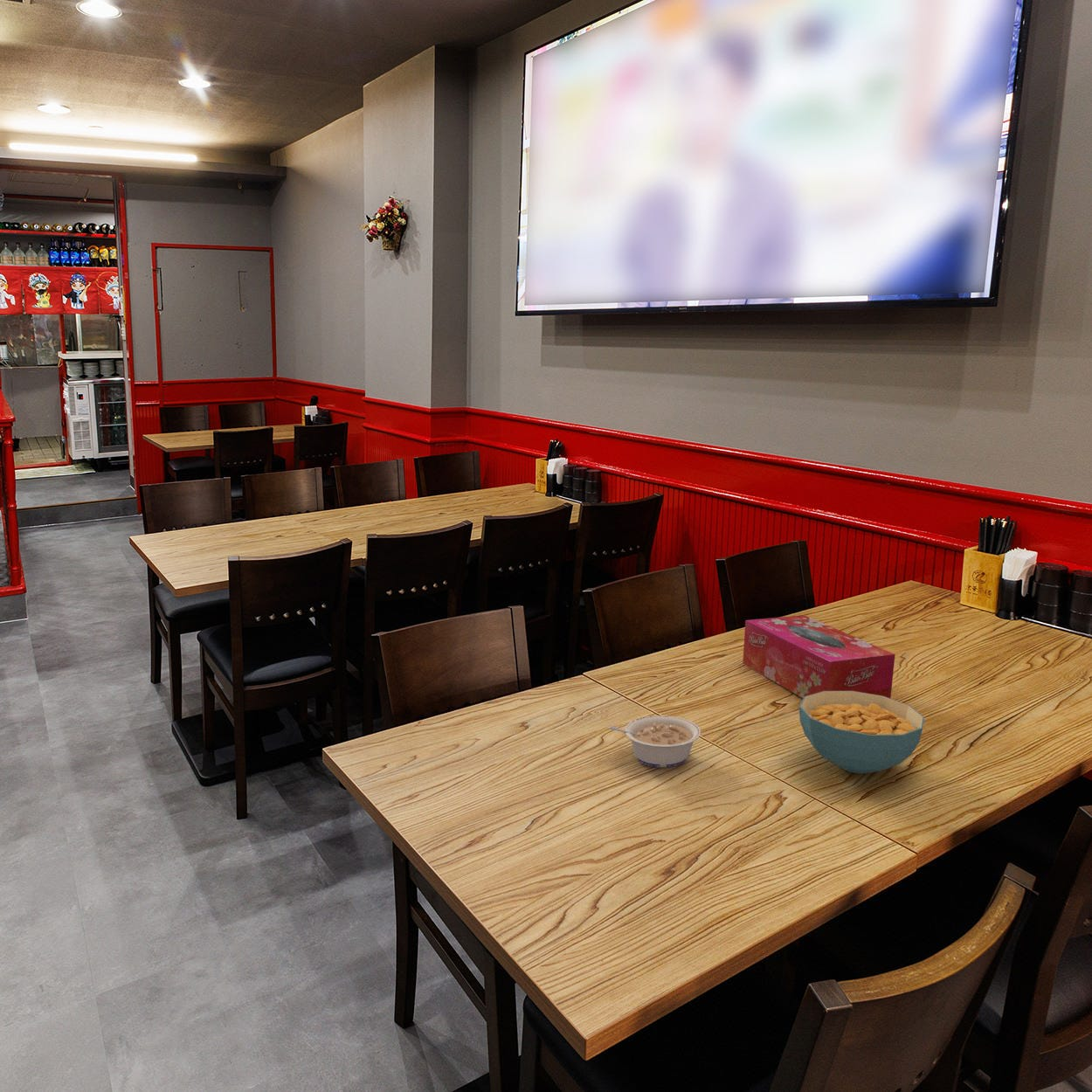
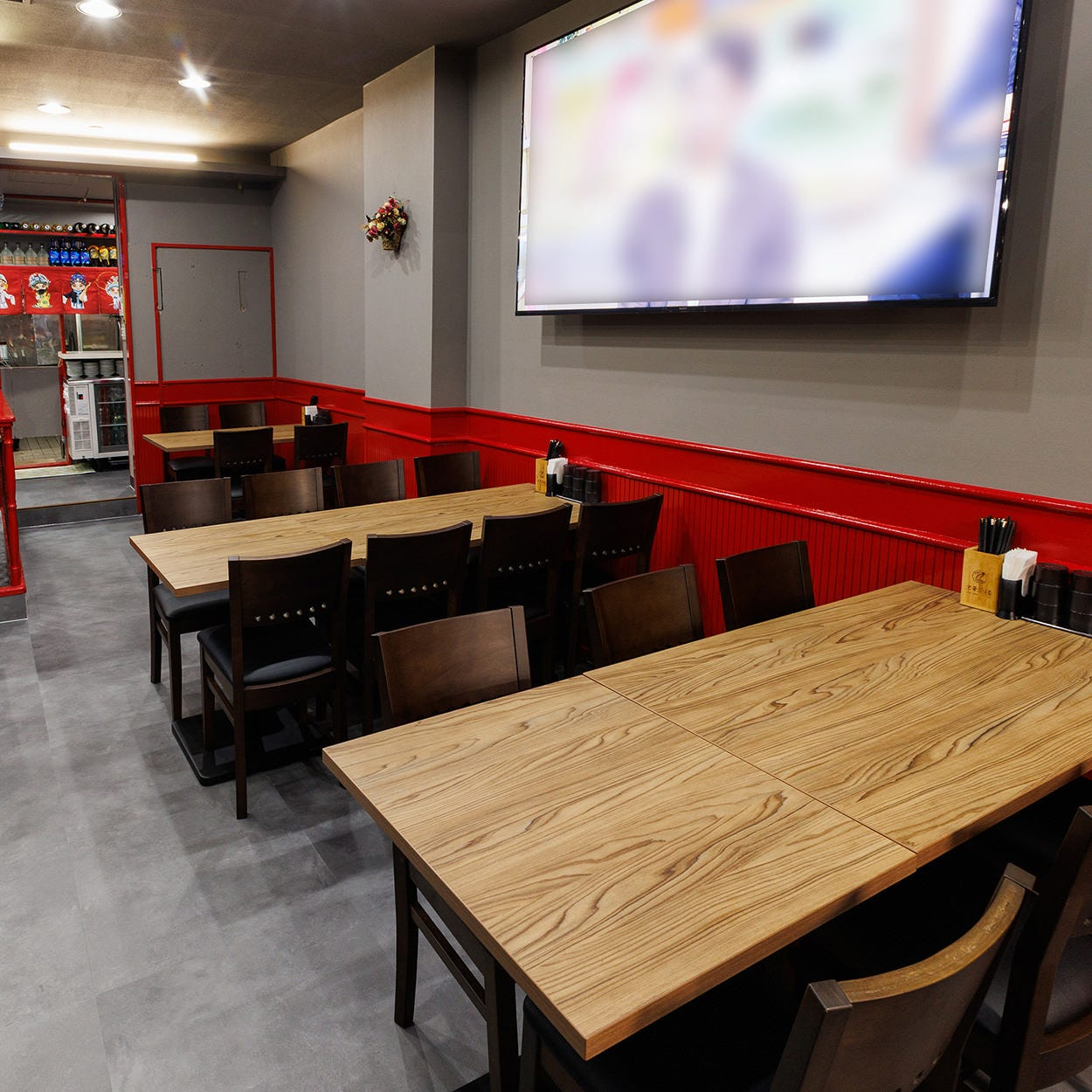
- legume [608,715,702,768]
- cereal bowl [798,691,925,774]
- tissue box [742,614,896,699]
